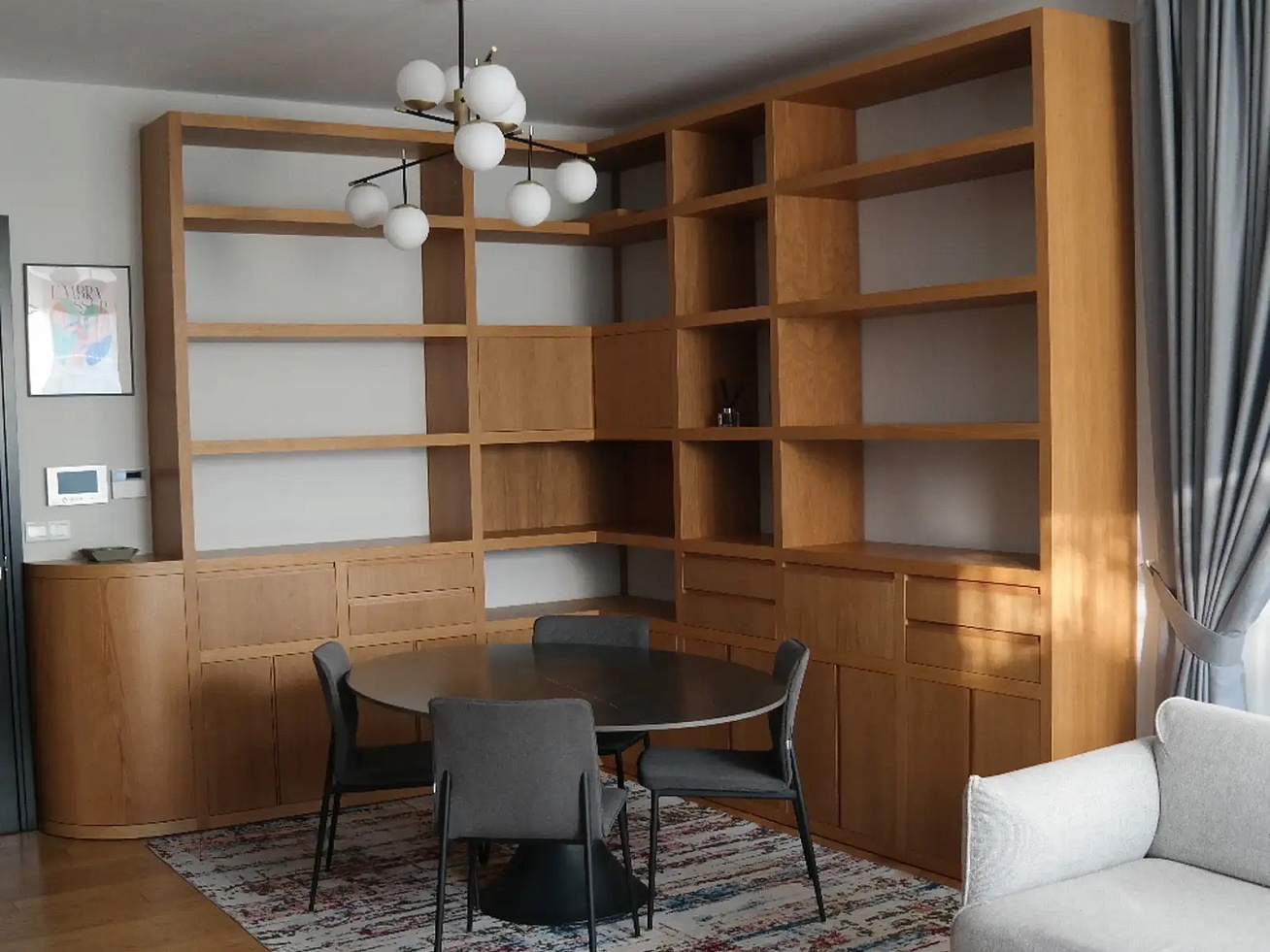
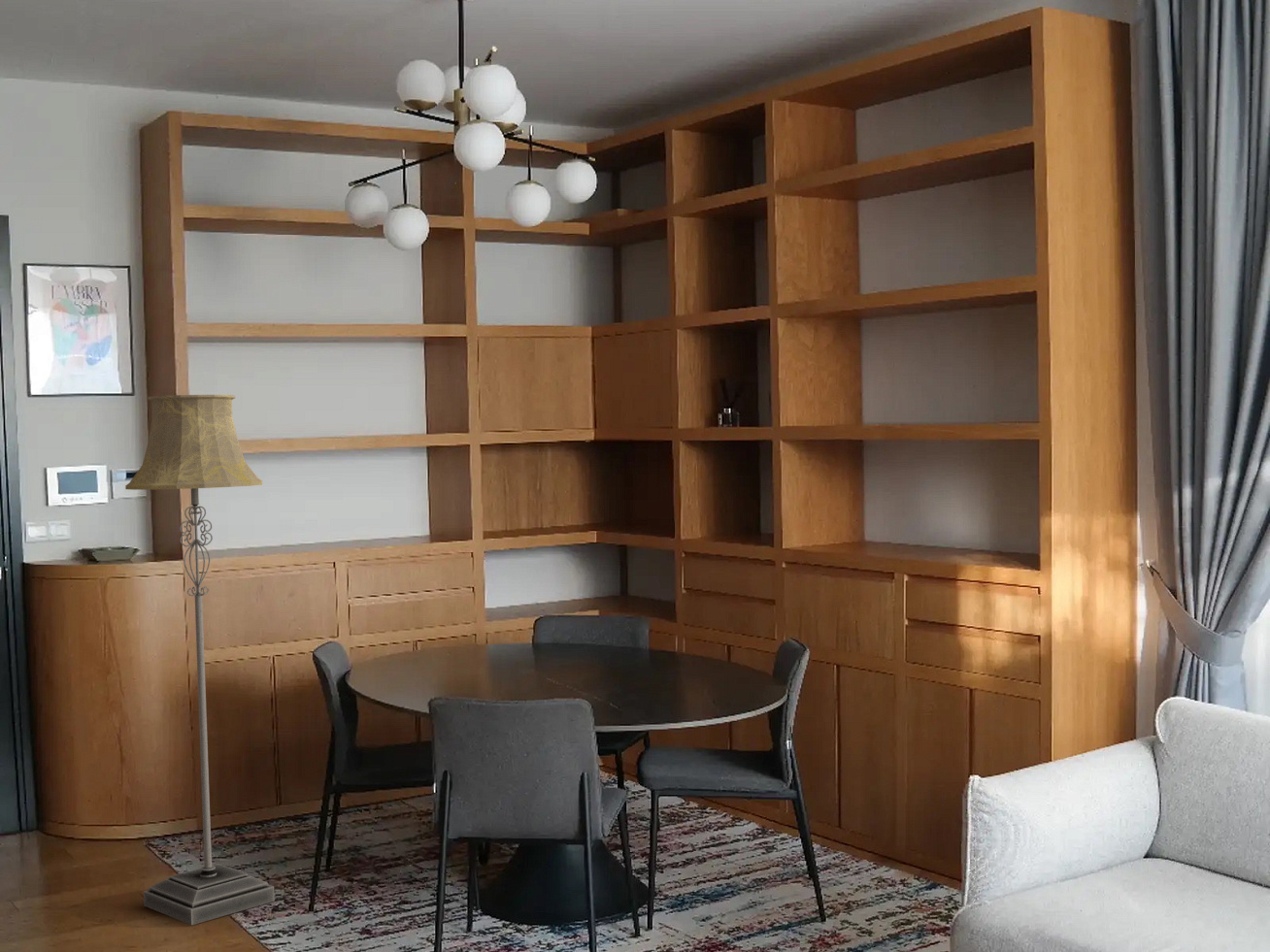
+ floor lamp [124,394,276,926]
